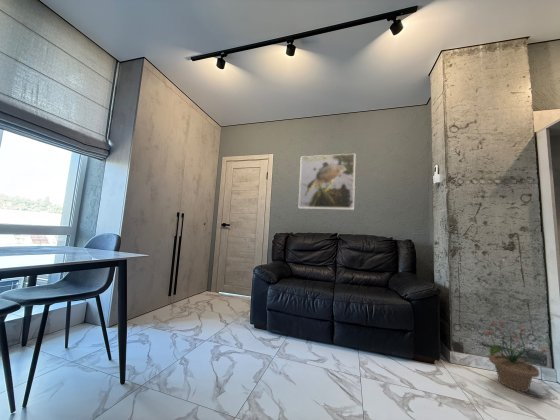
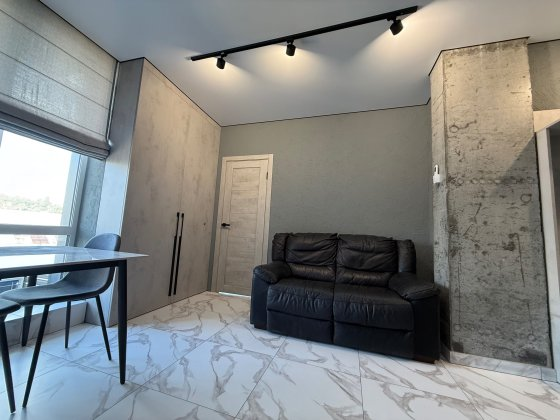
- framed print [297,153,356,211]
- potted plant [476,319,548,393]
